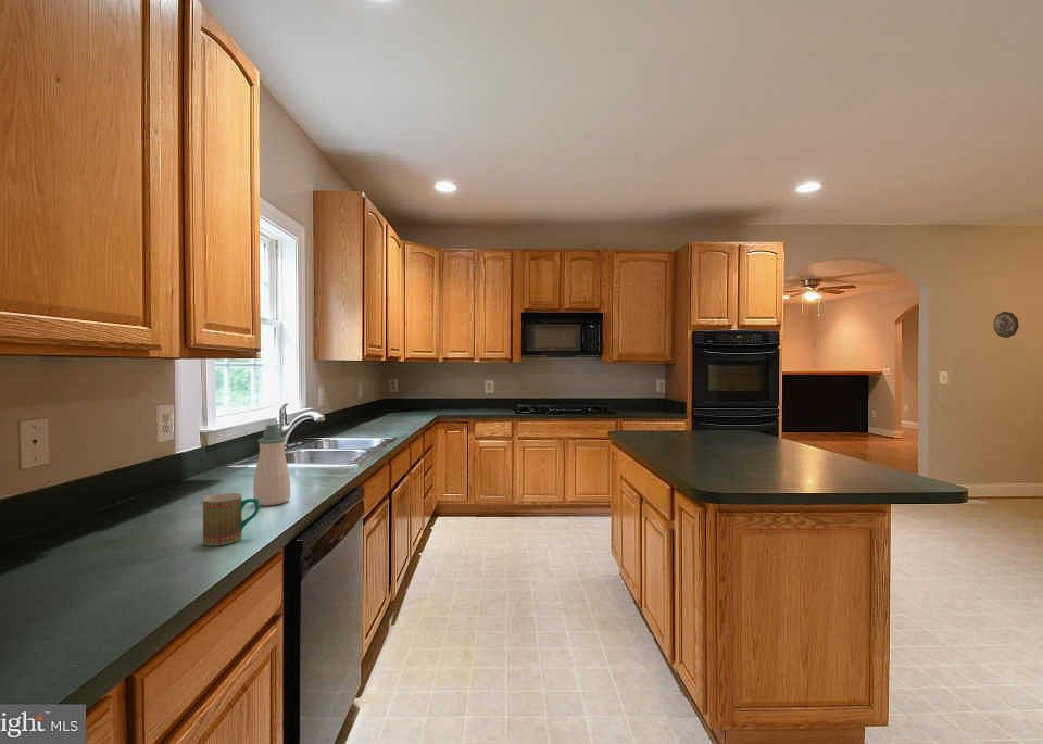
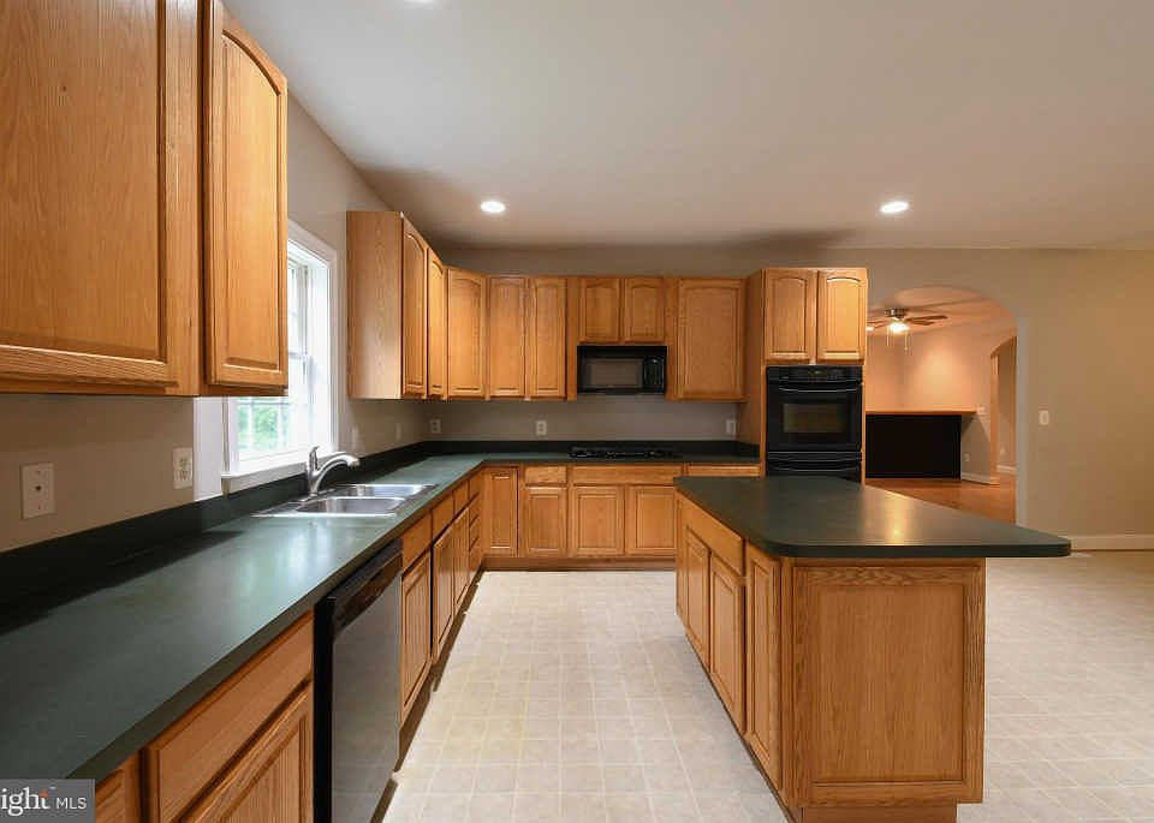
- soap bottle [252,423,291,506]
- decorative plate [992,311,1020,339]
- mug [202,492,261,546]
